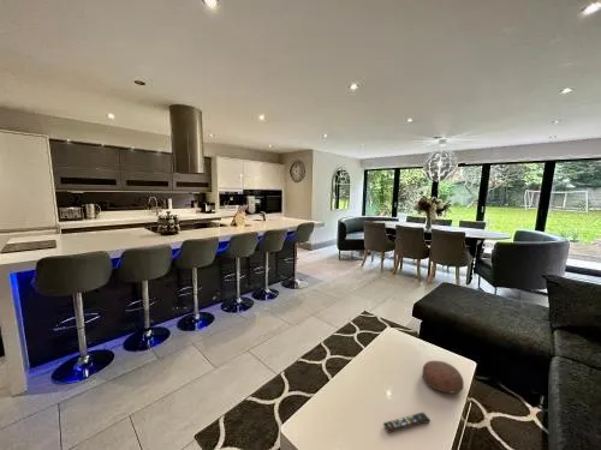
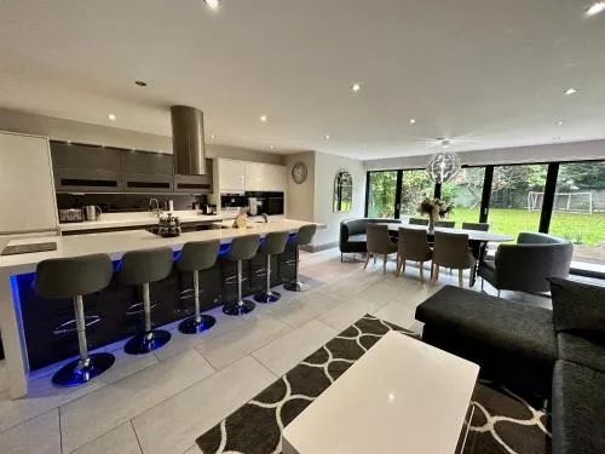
- remote control [382,412,432,433]
- decorative bowl [422,360,465,394]
